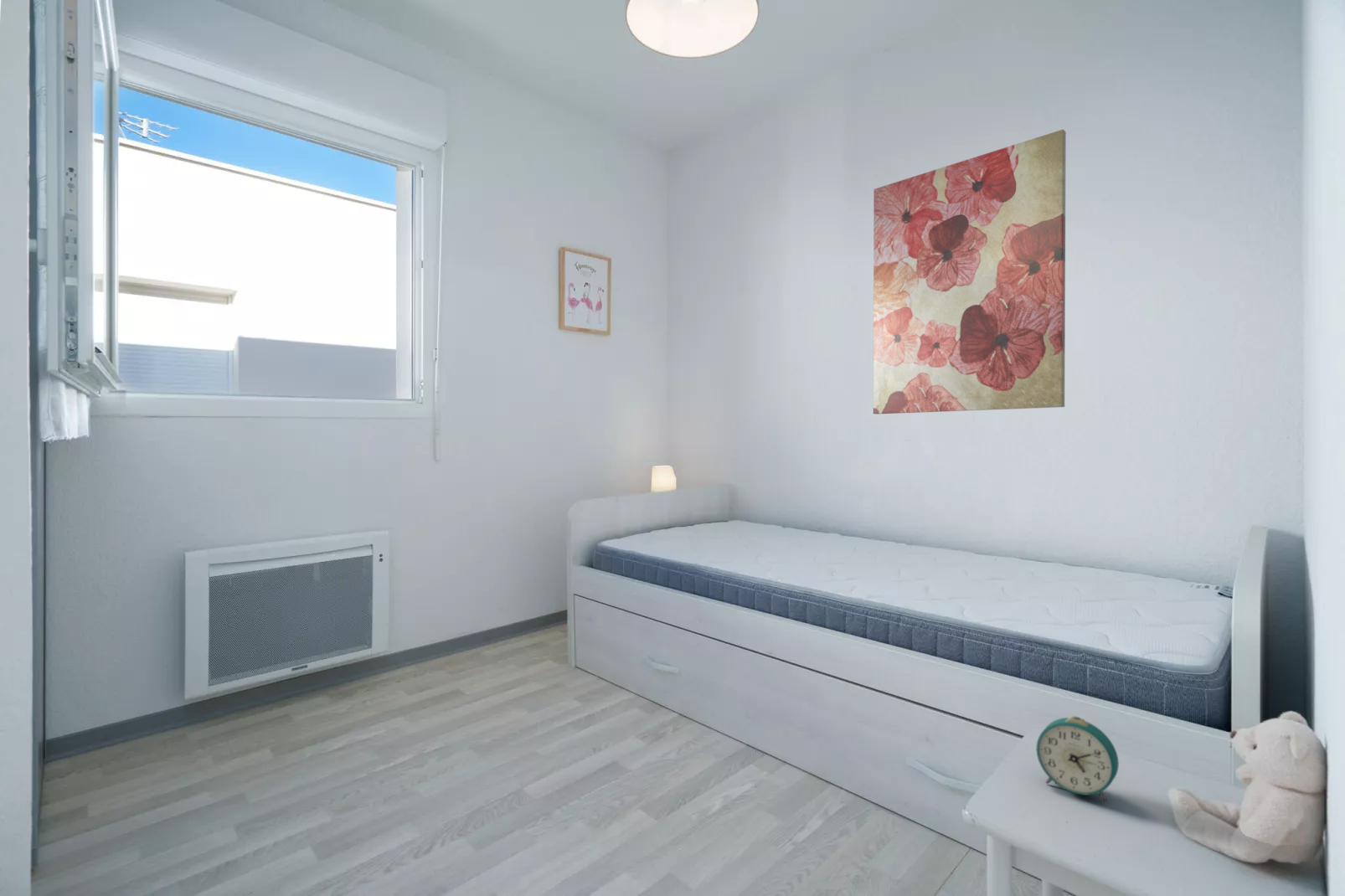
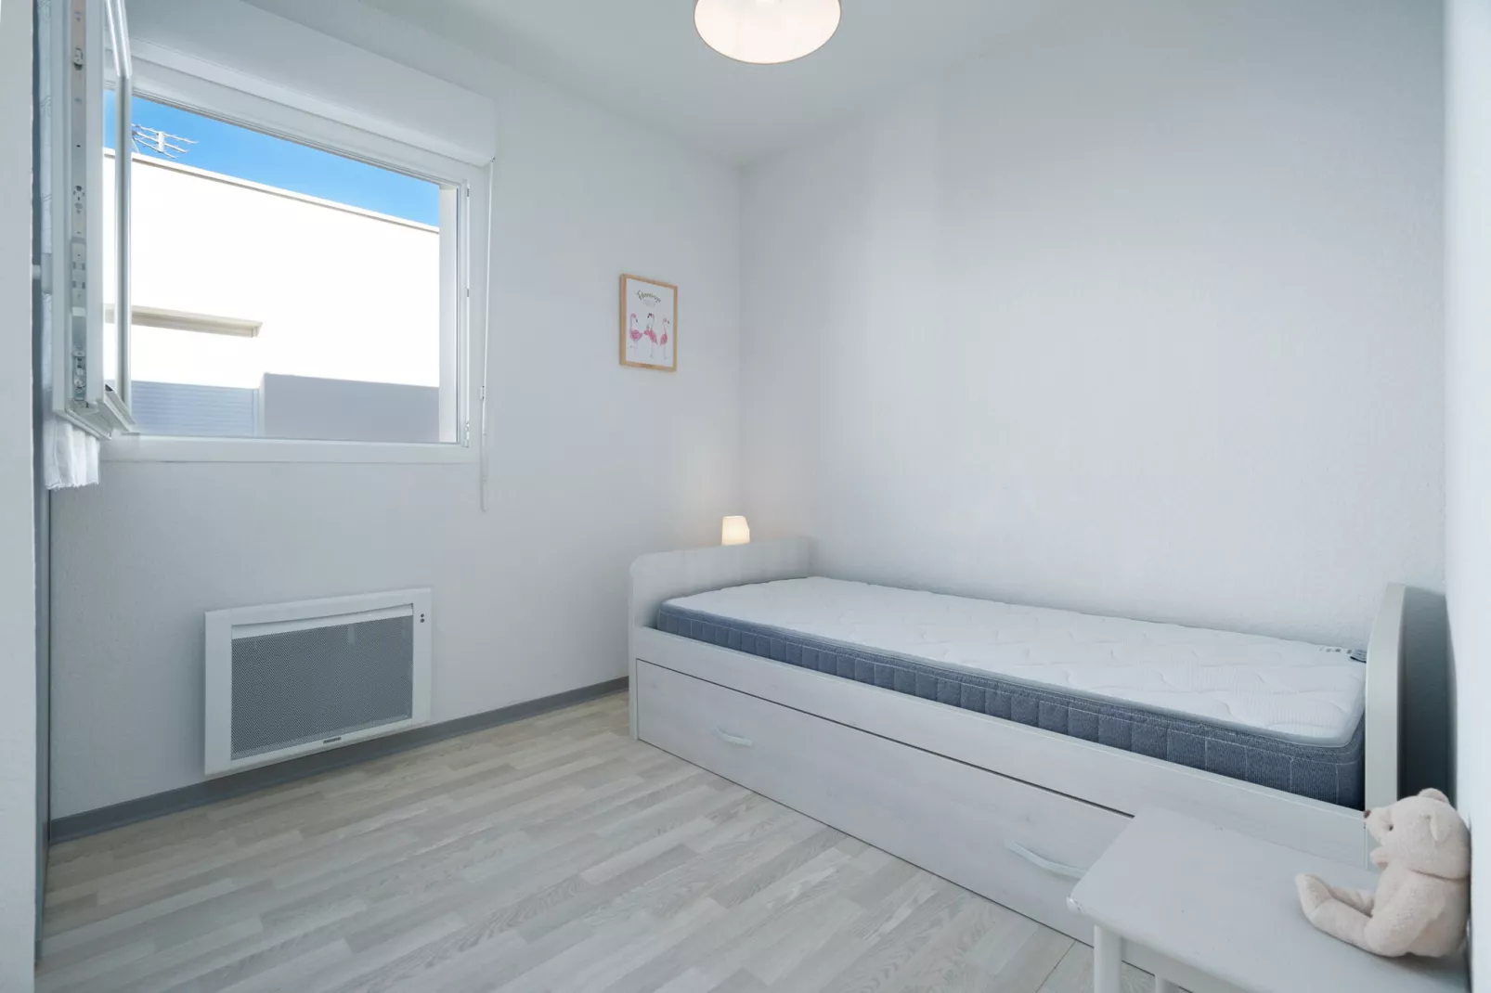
- wall art [873,128,1067,415]
- alarm clock [1036,715,1120,802]
